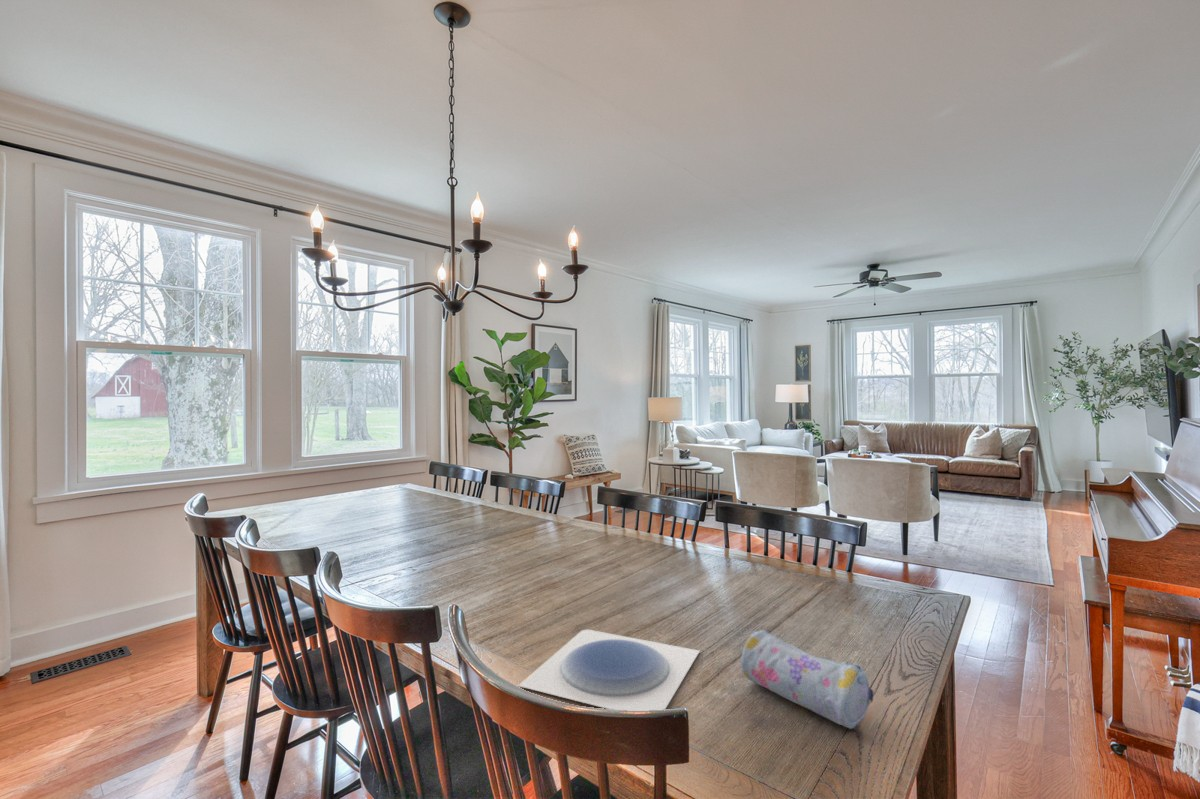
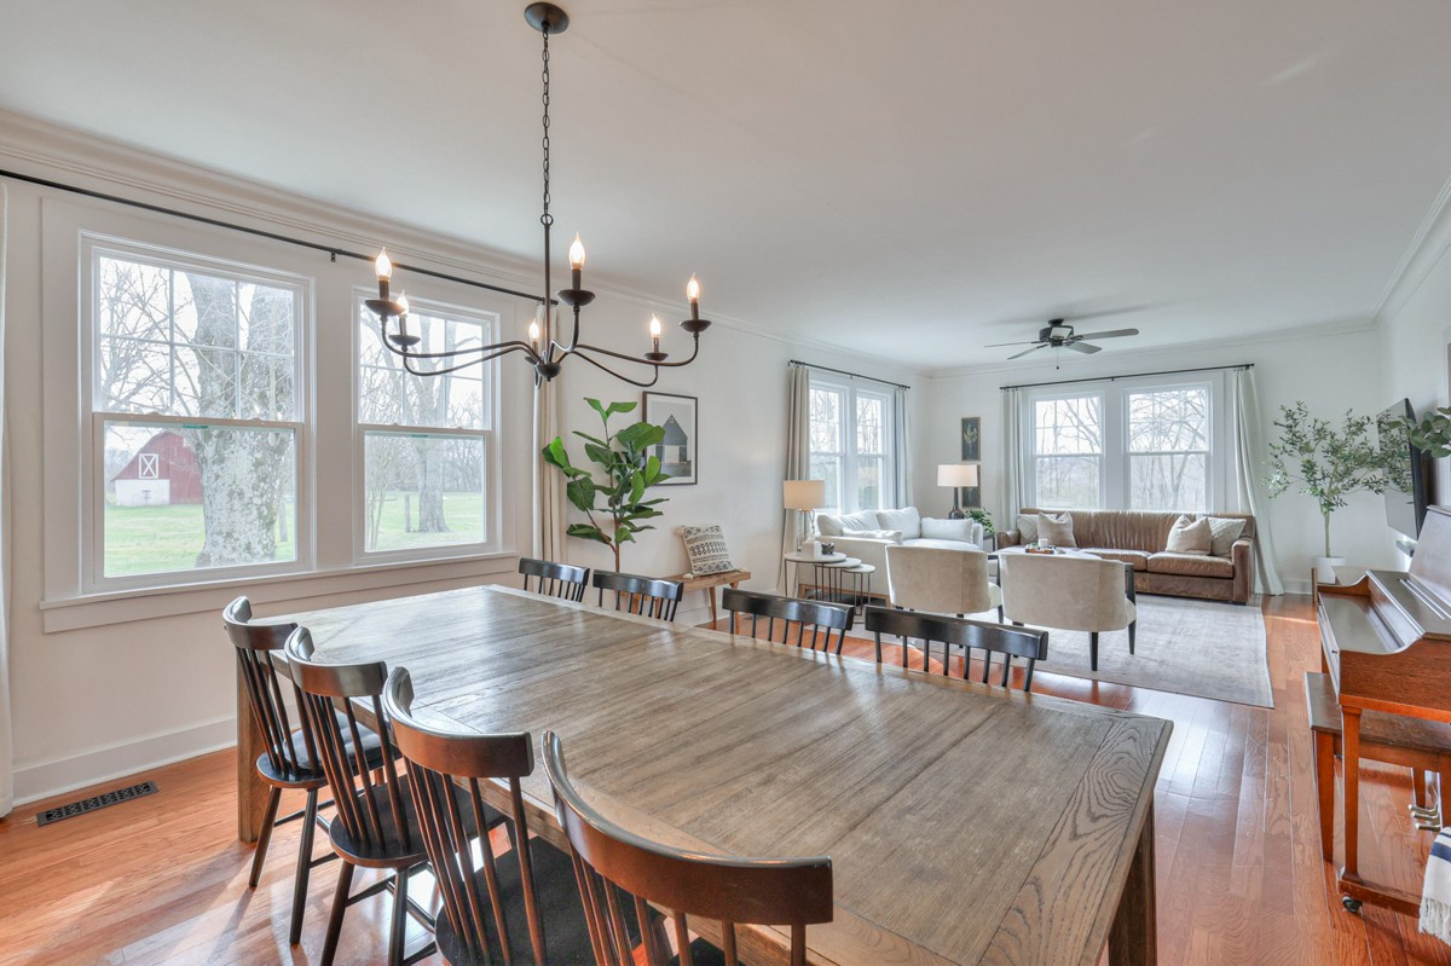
- plate [517,628,701,712]
- pencil case [740,629,874,730]
